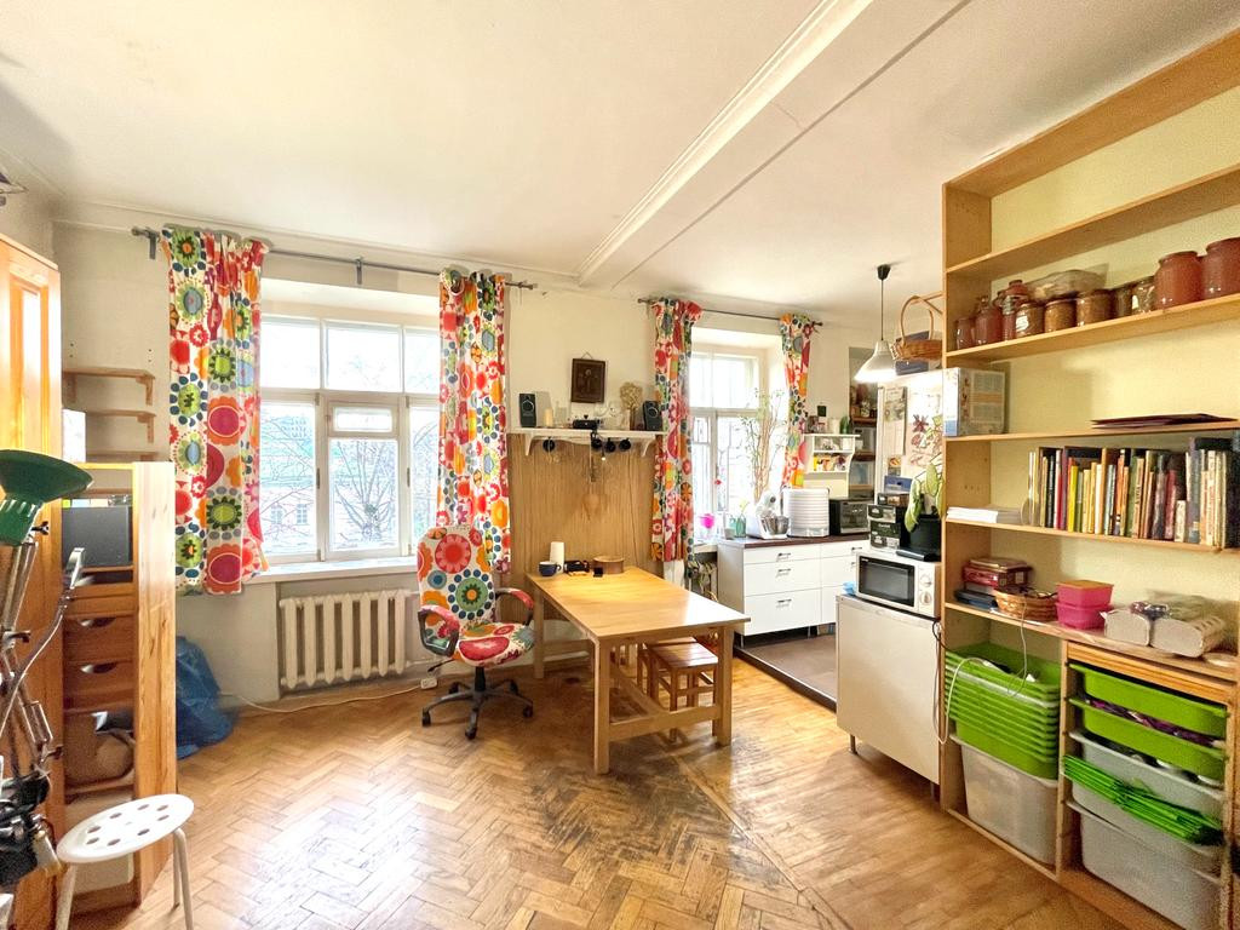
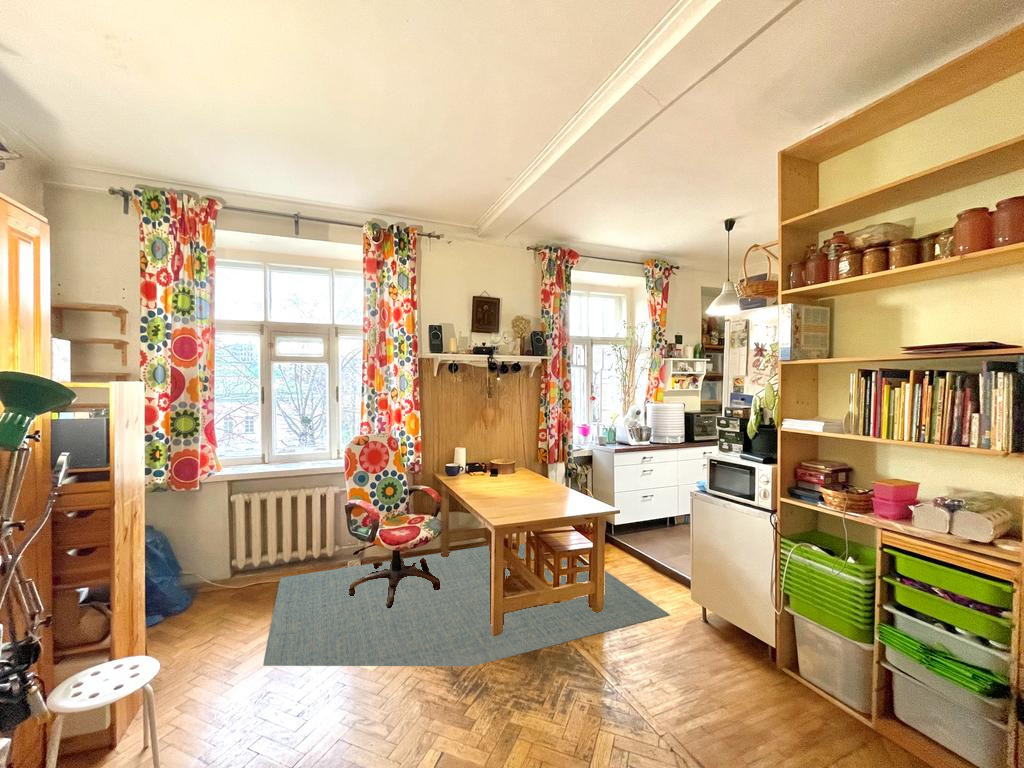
+ rug [262,543,671,667]
